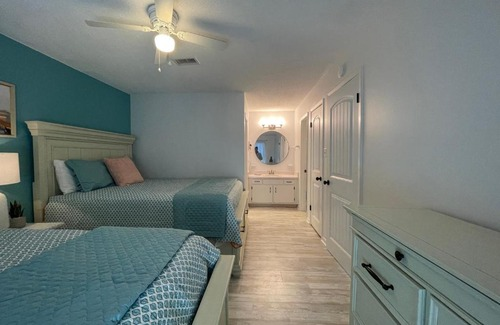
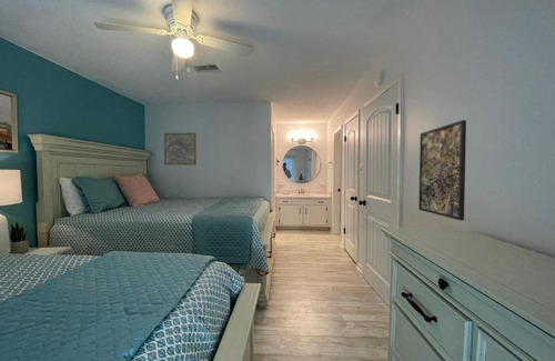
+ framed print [418,119,467,221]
+ wall art [163,132,198,166]
